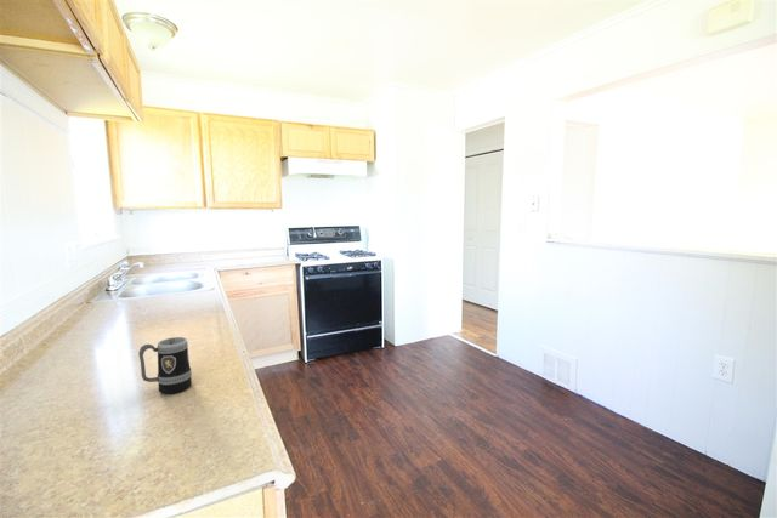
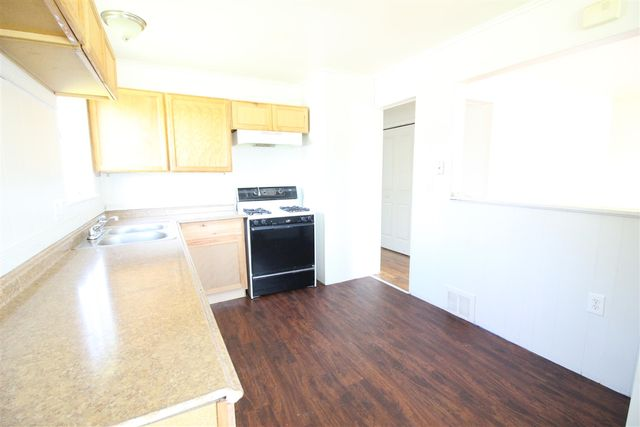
- mug [137,336,193,395]
